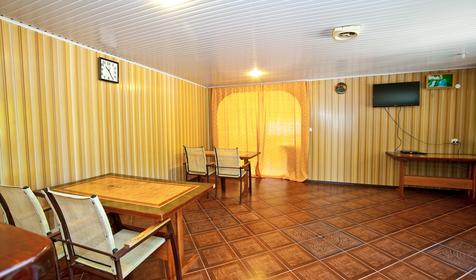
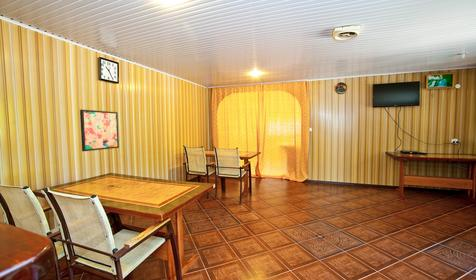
+ wall art [79,109,120,152]
